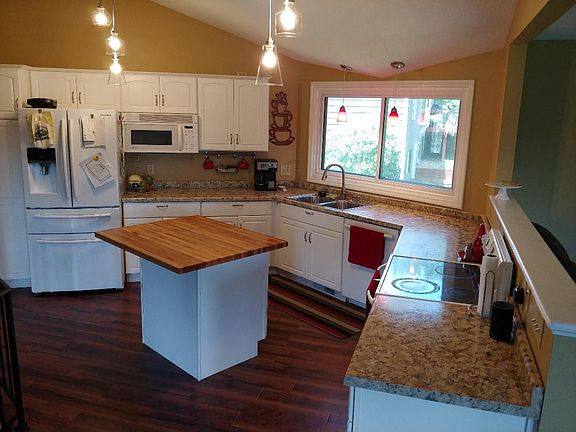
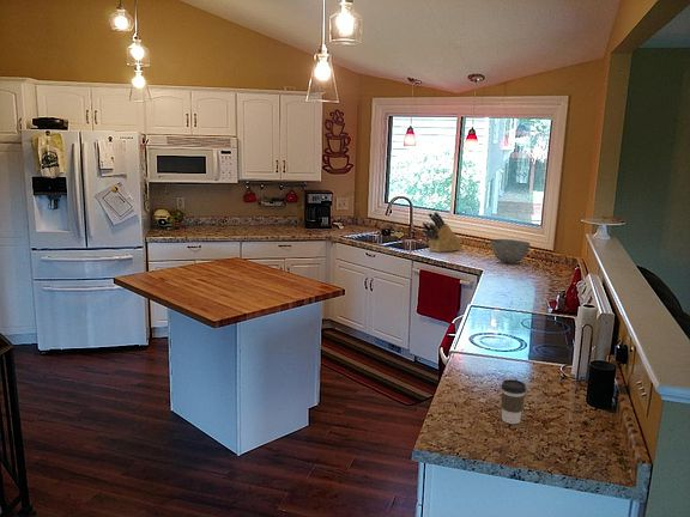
+ knife block [420,211,464,254]
+ coffee cup [500,378,527,425]
+ bowl [489,238,531,264]
